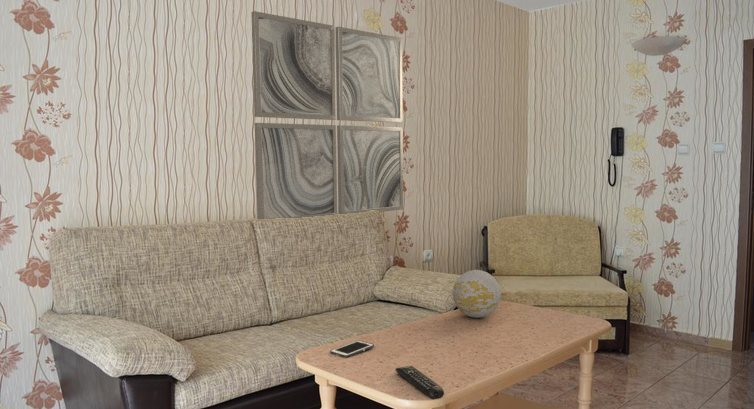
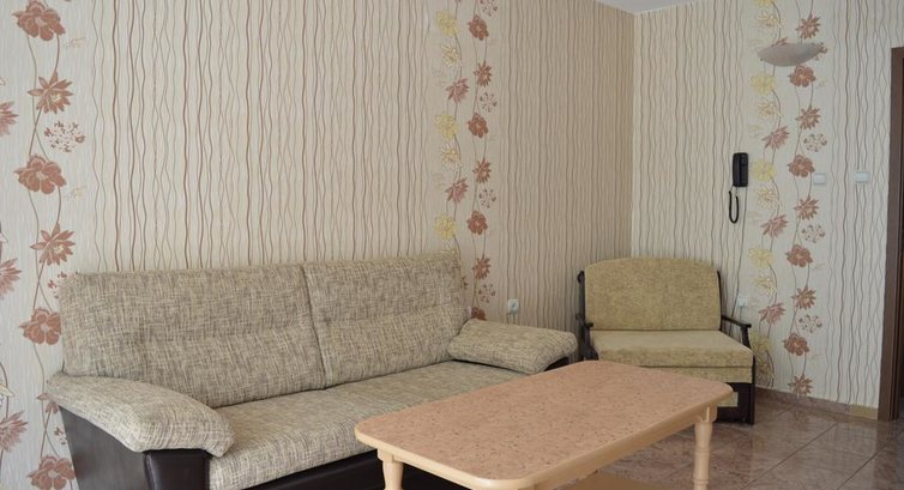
- decorative ball [452,269,502,319]
- cell phone [329,339,375,359]
- remote control [395,365,445,400]
- wall art [251,10,404,220]
